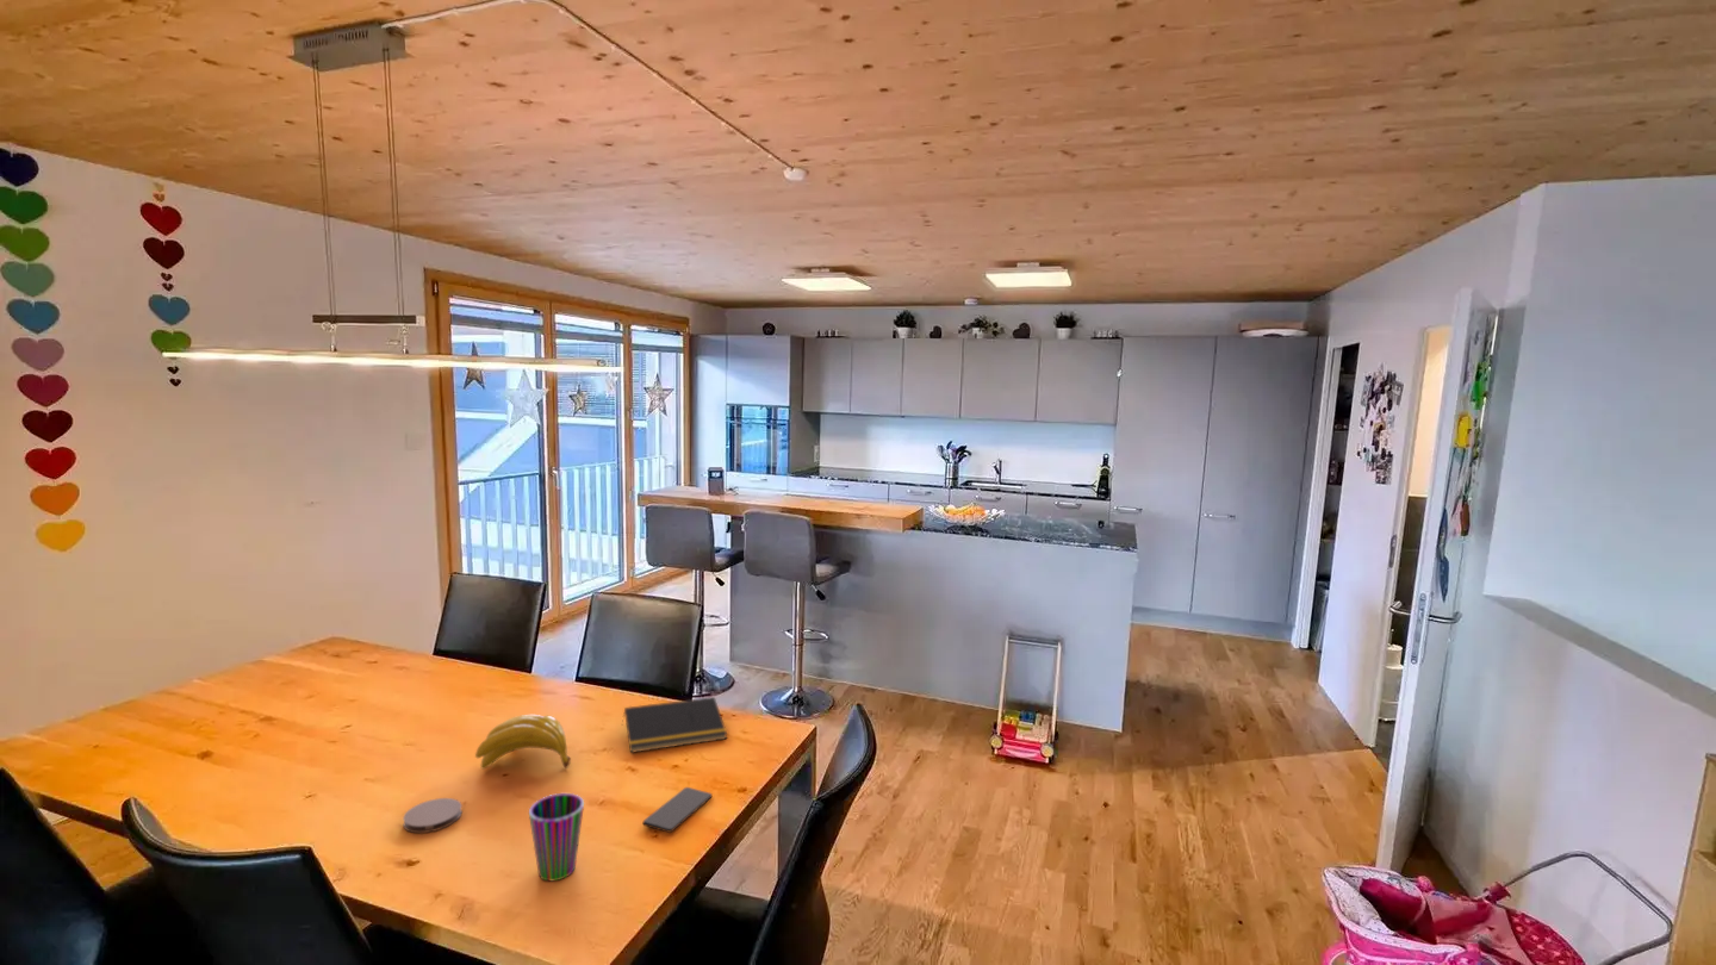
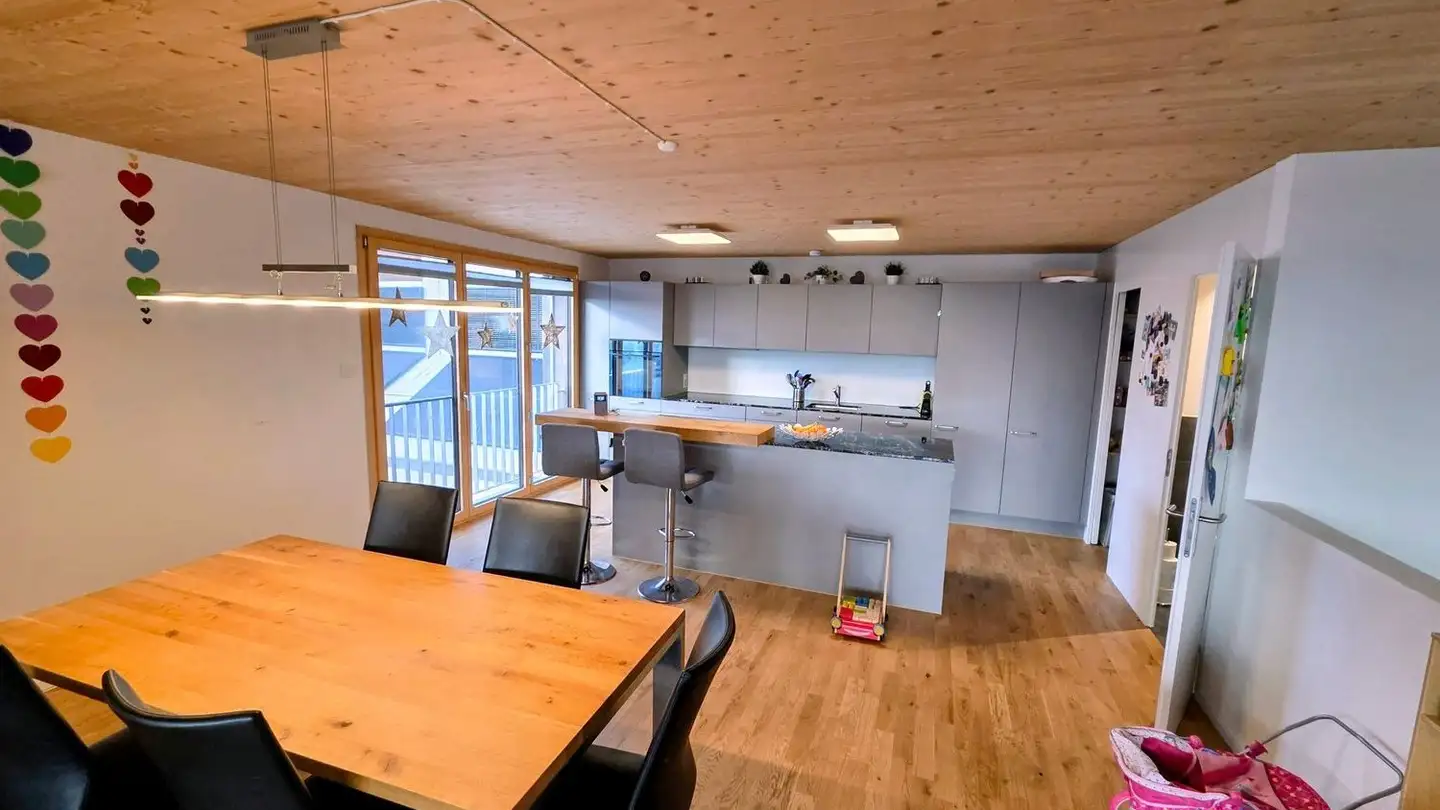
- cup [528,792,585,882]
- coaster [402,797,464,834]
- smartphone [642,786,714,834]
- banana [474,714,572,770]
- notepad [621,696,728,754]
